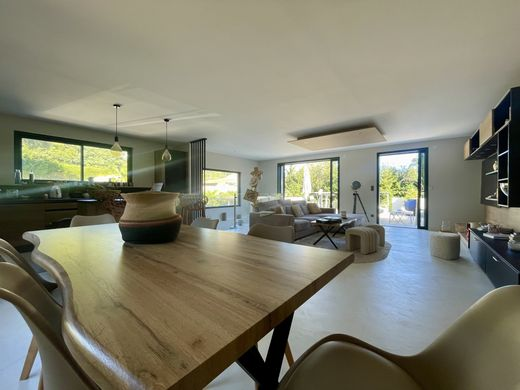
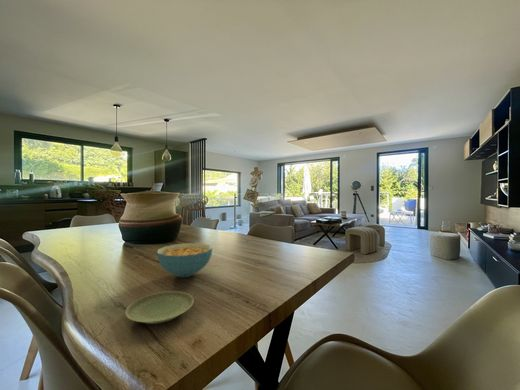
+ cereal bowl [156,242,213,278]
+ plate [124,290,195,325]
